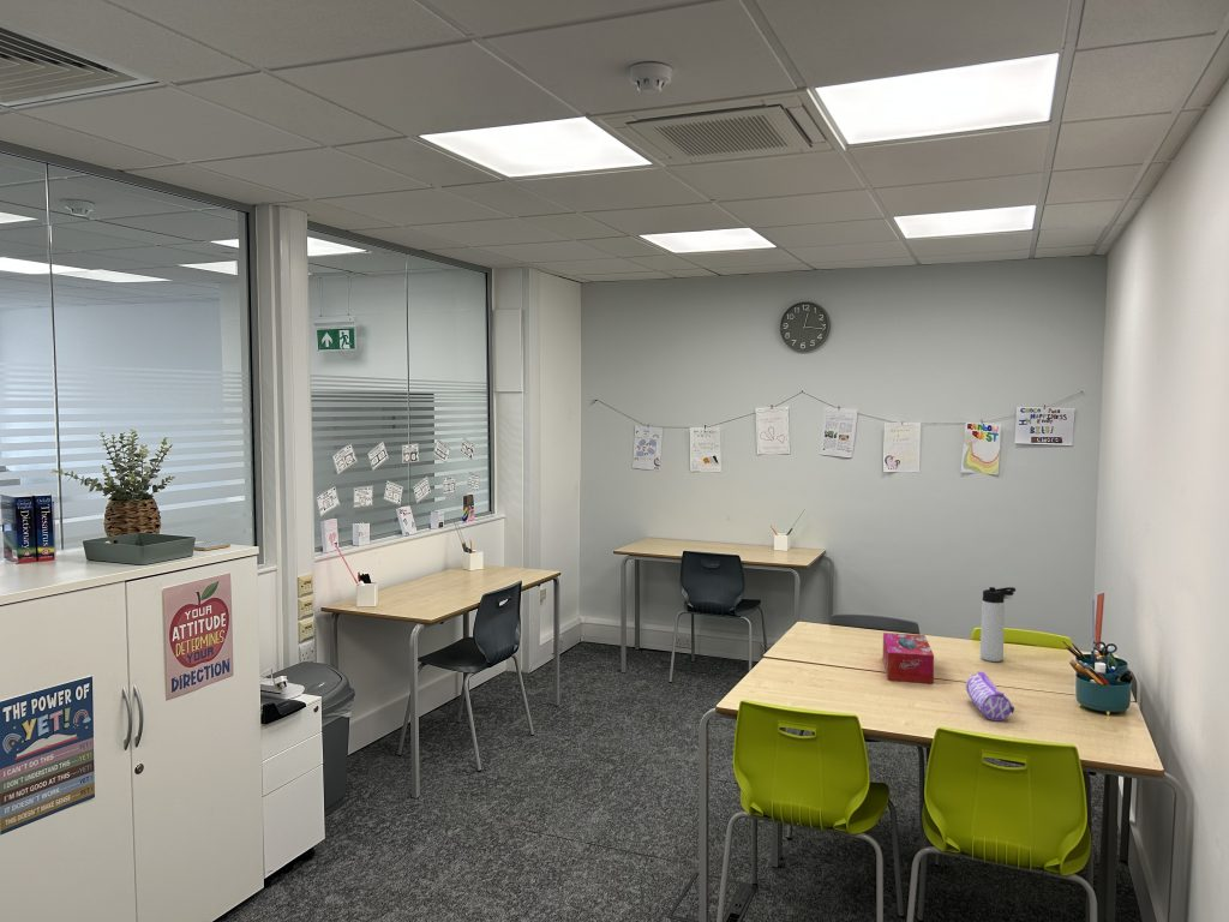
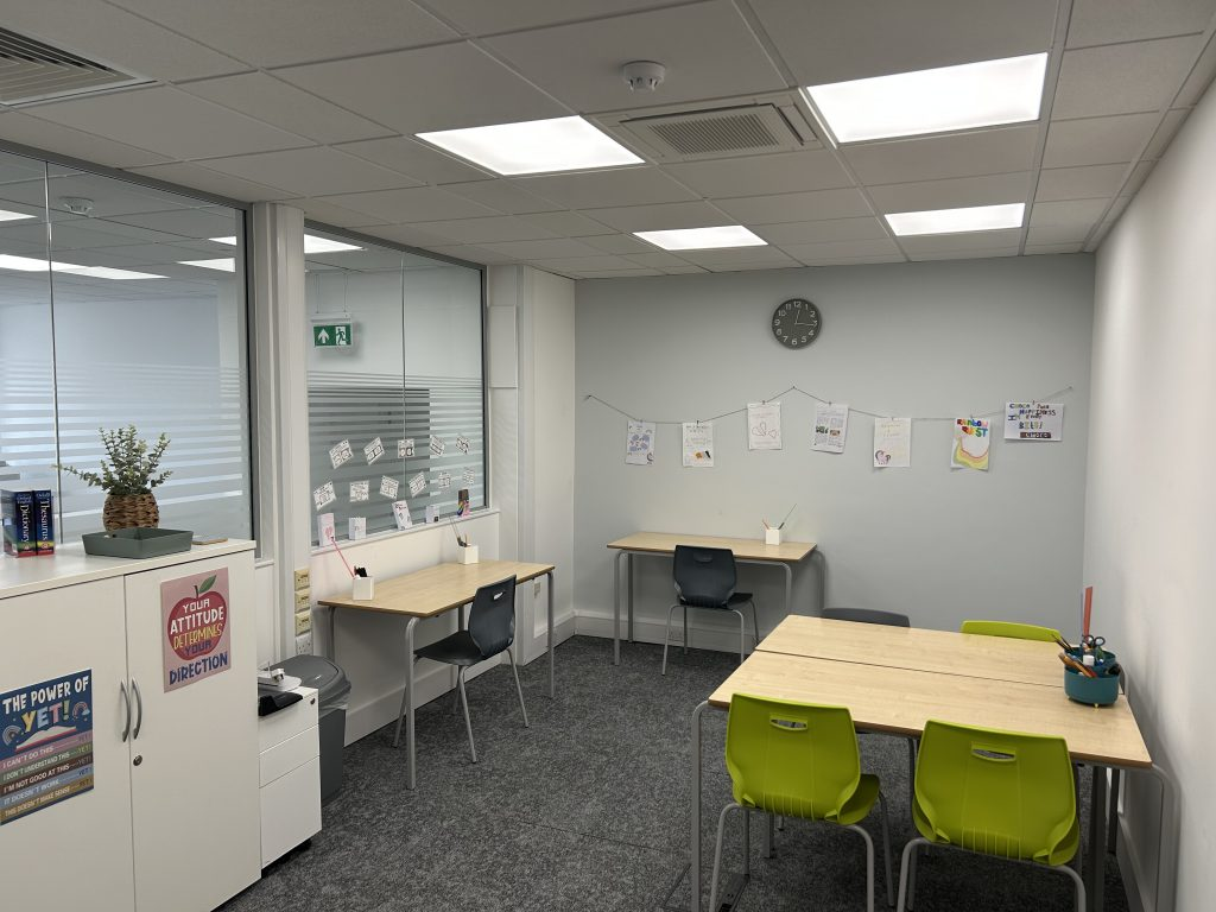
- tissue box [882,631,935,684]
- pencil case [965,670,1015,722]
- thermos bottle [979,586,1017,663]
